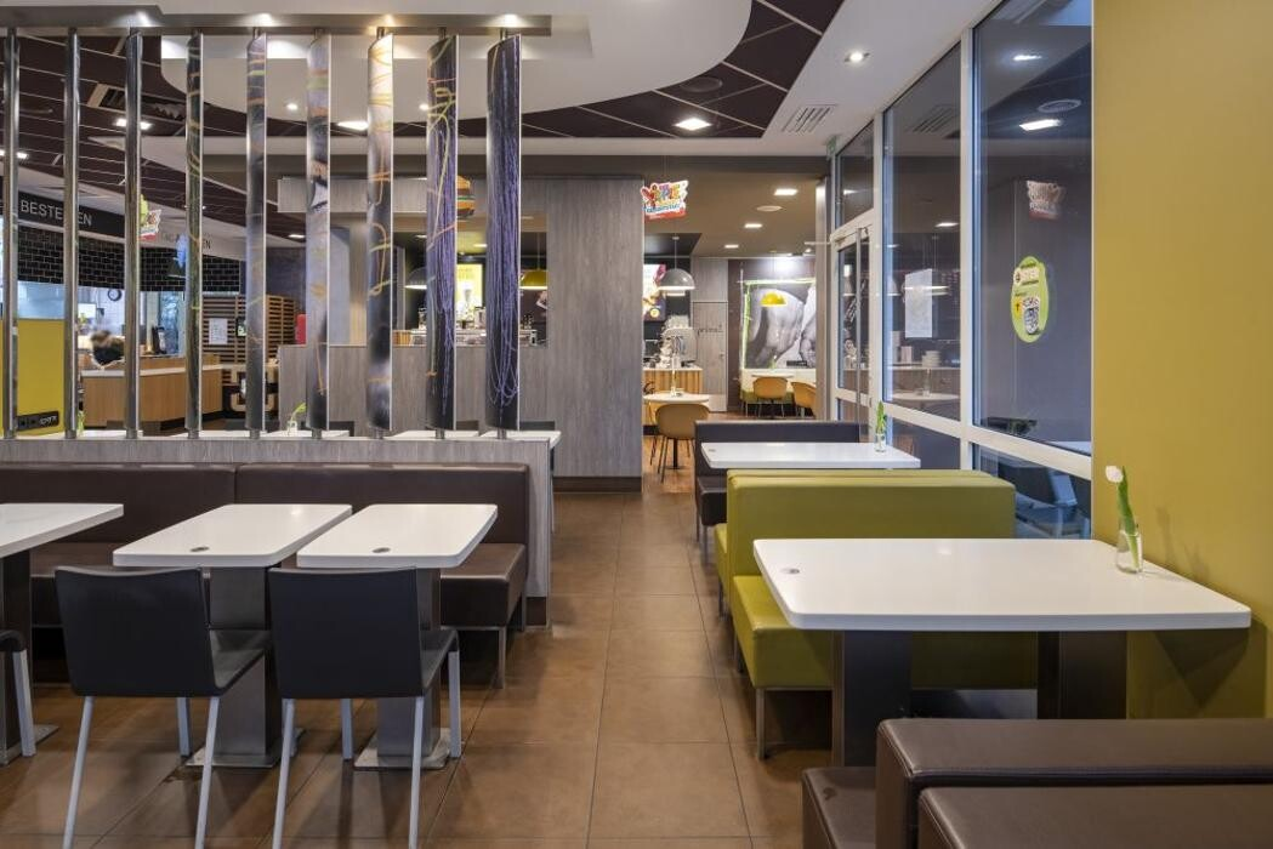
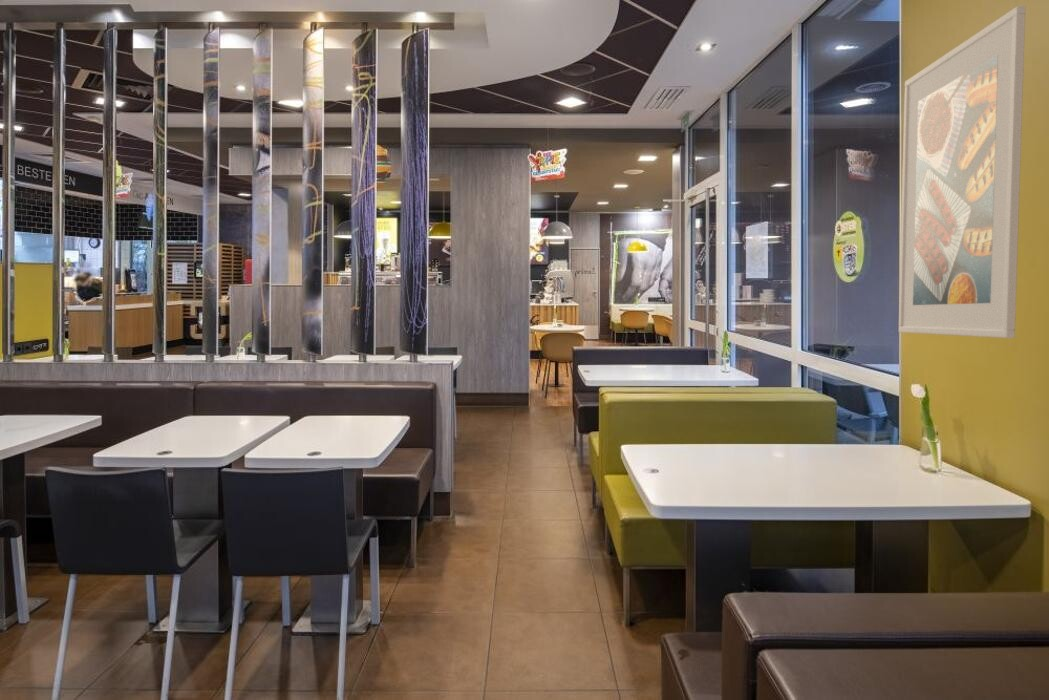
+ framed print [898,5,1026,339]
